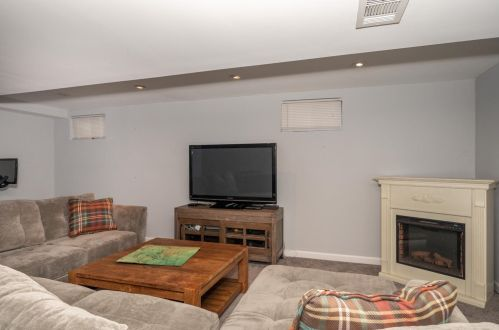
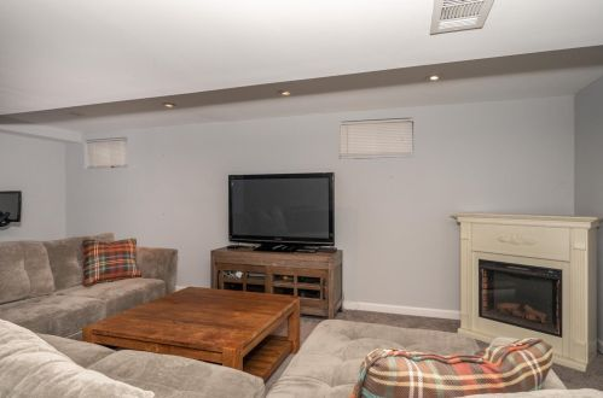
- board game [116,244,201,267]
